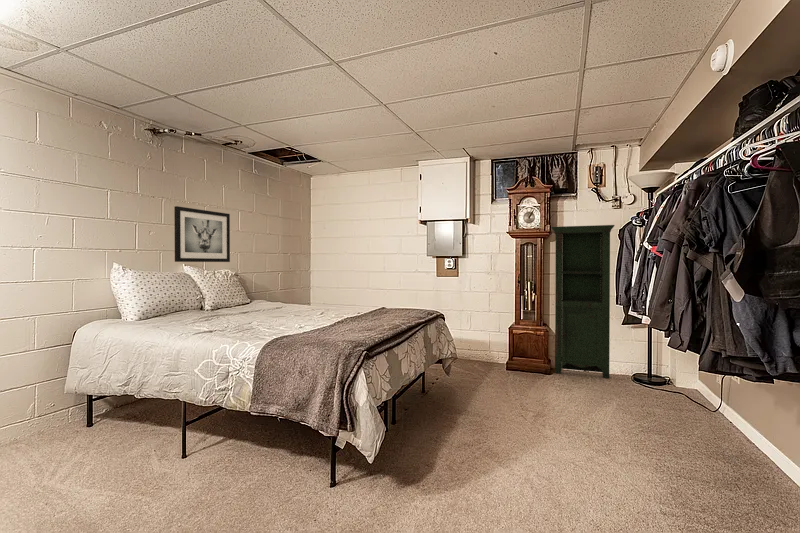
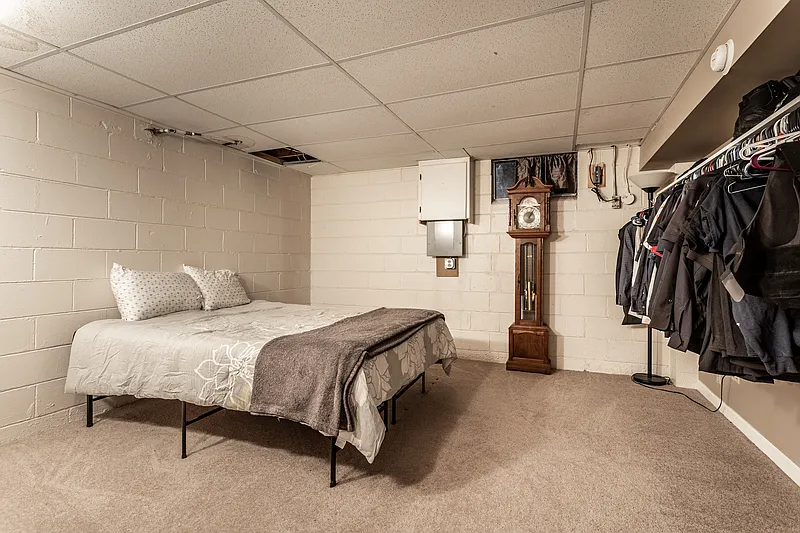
- cabinet [551,224,615,379]
- wall art [173,205,231,263]
